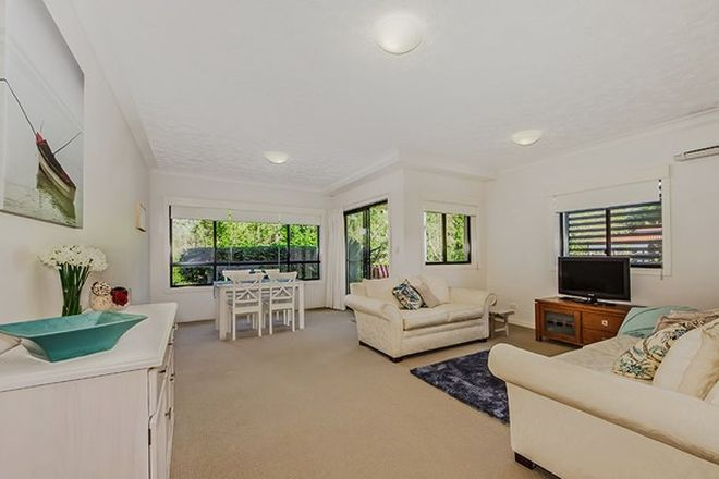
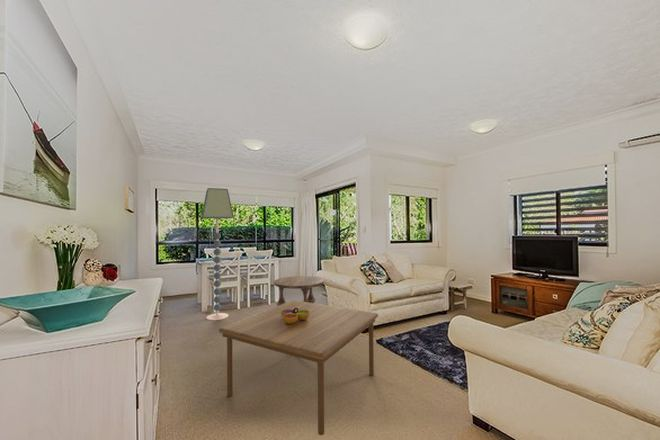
+ side table [273,275,325,306]
+ decorative bowl [281,308,310,324]
+ coffee table [218,299,379,436]
+ floor lamp [200,187,235,322]
